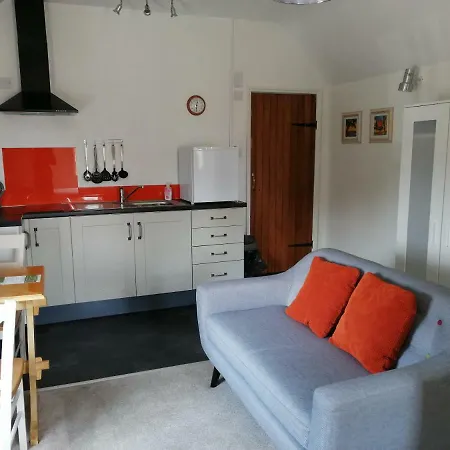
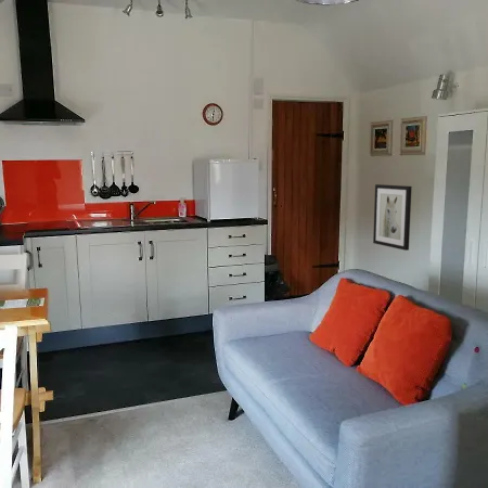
+ wall art [372,183,413,252]
